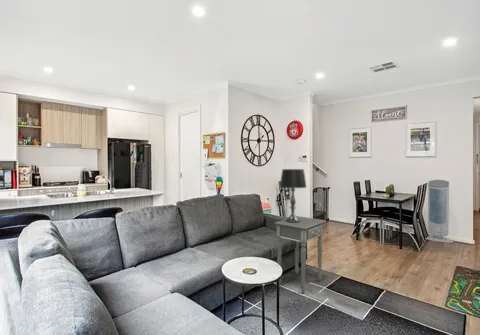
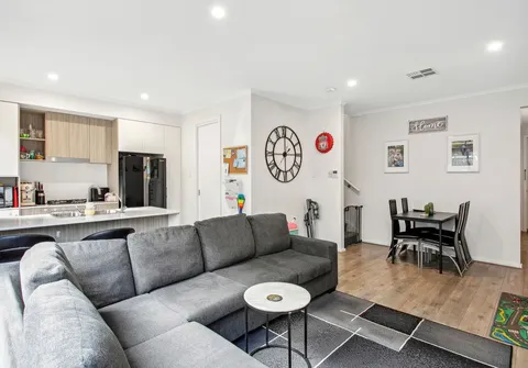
- air purifier [425,179,455,244]
- side table [274,215,327,294]
- table lamp [279,168,307,223]
